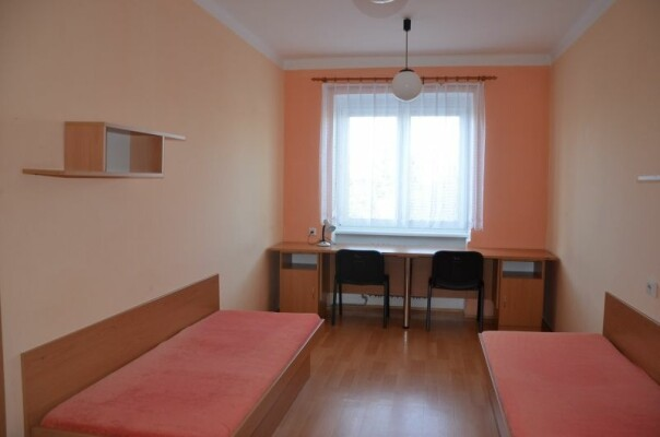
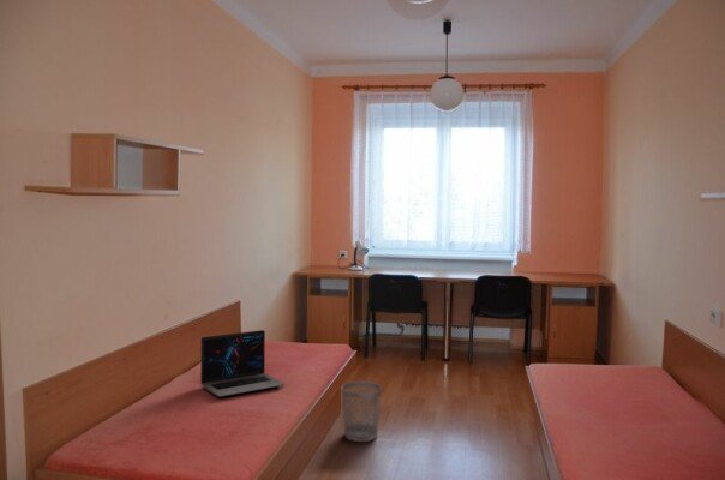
+ laptop [200,329,286,398]
+ wastebasket [341,380,383,443]
